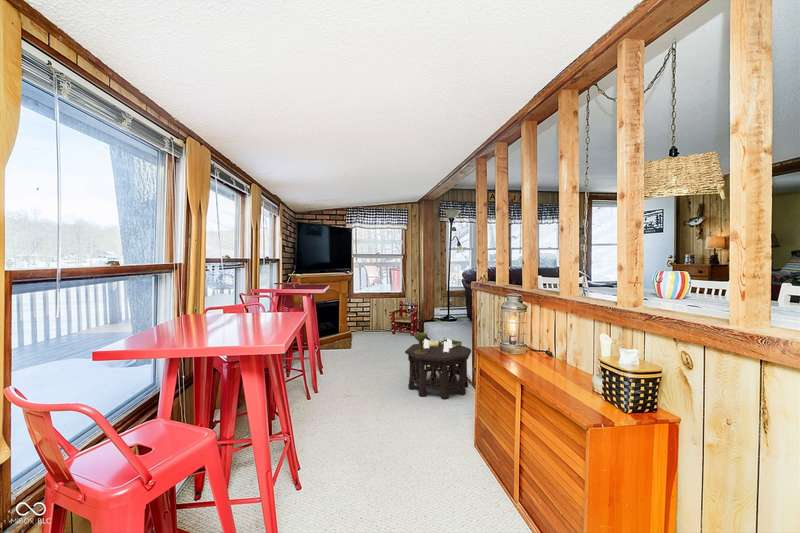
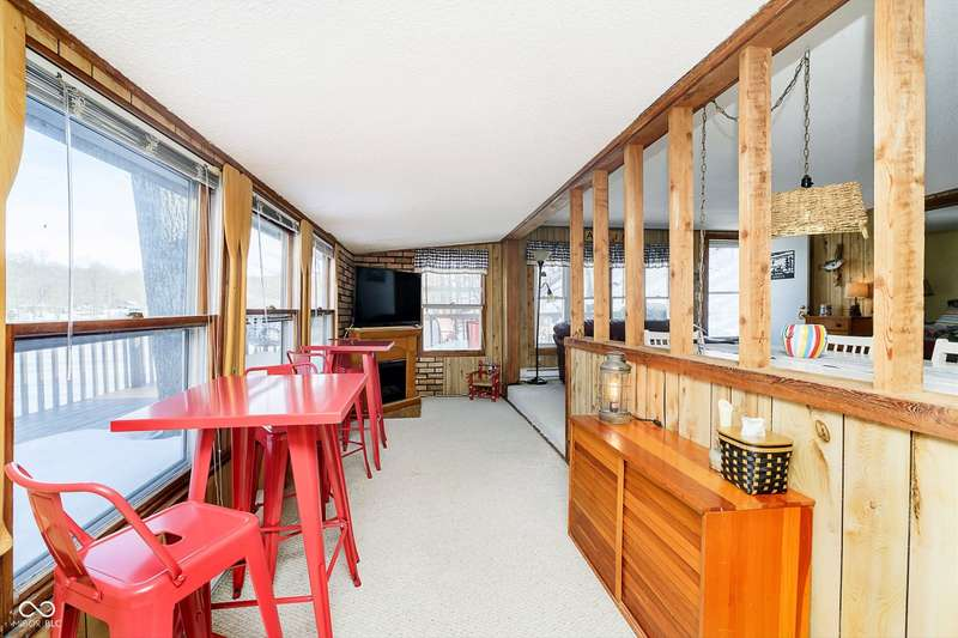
- side table [404,332,472,400]
